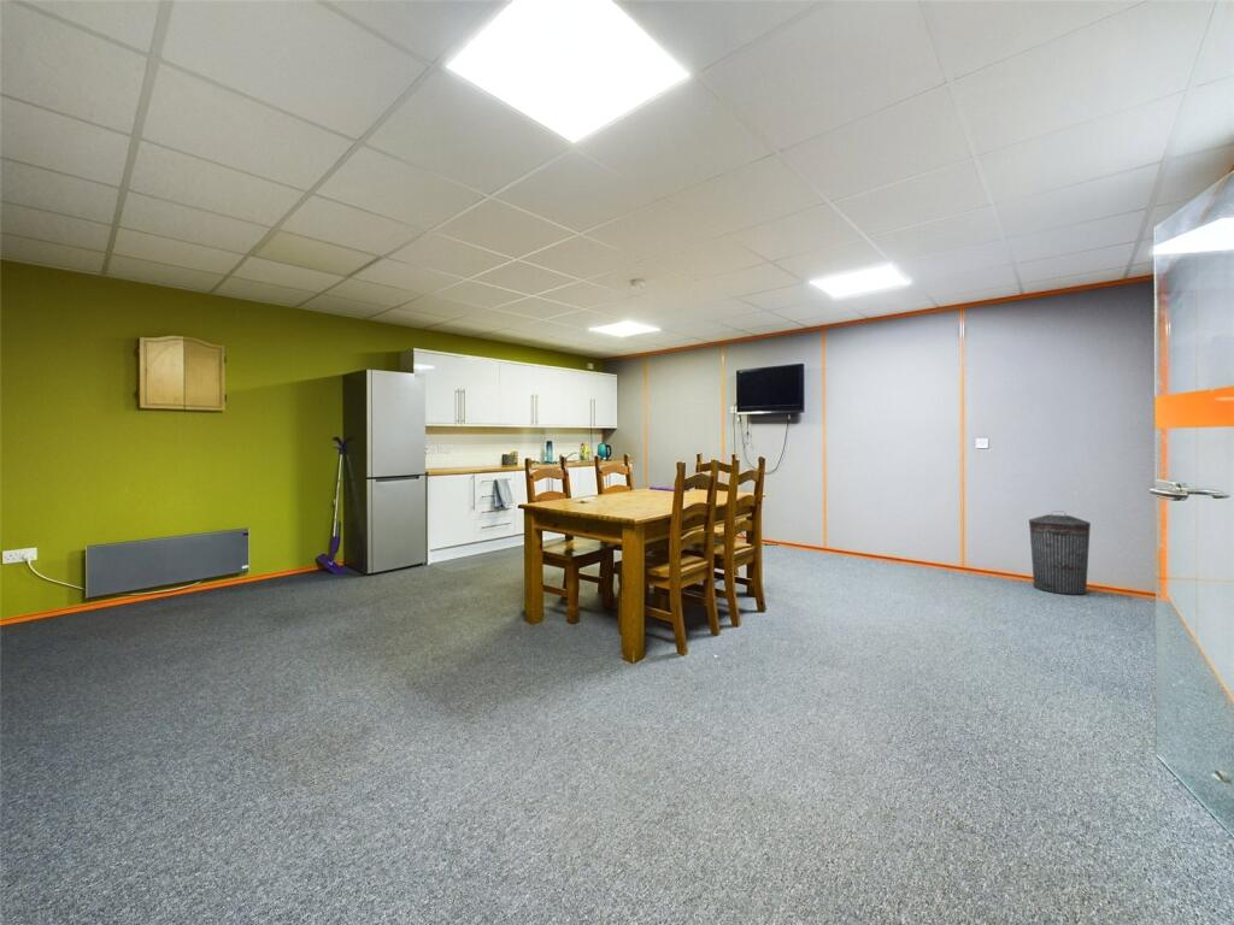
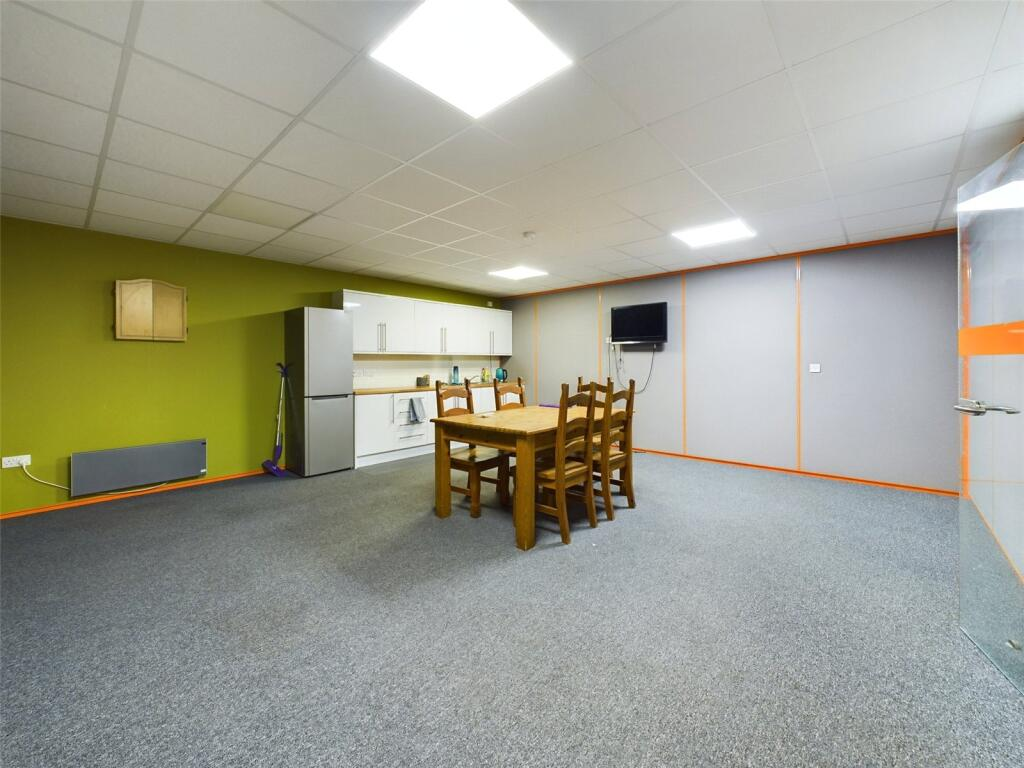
- trash can [1028,509,1092,596]
